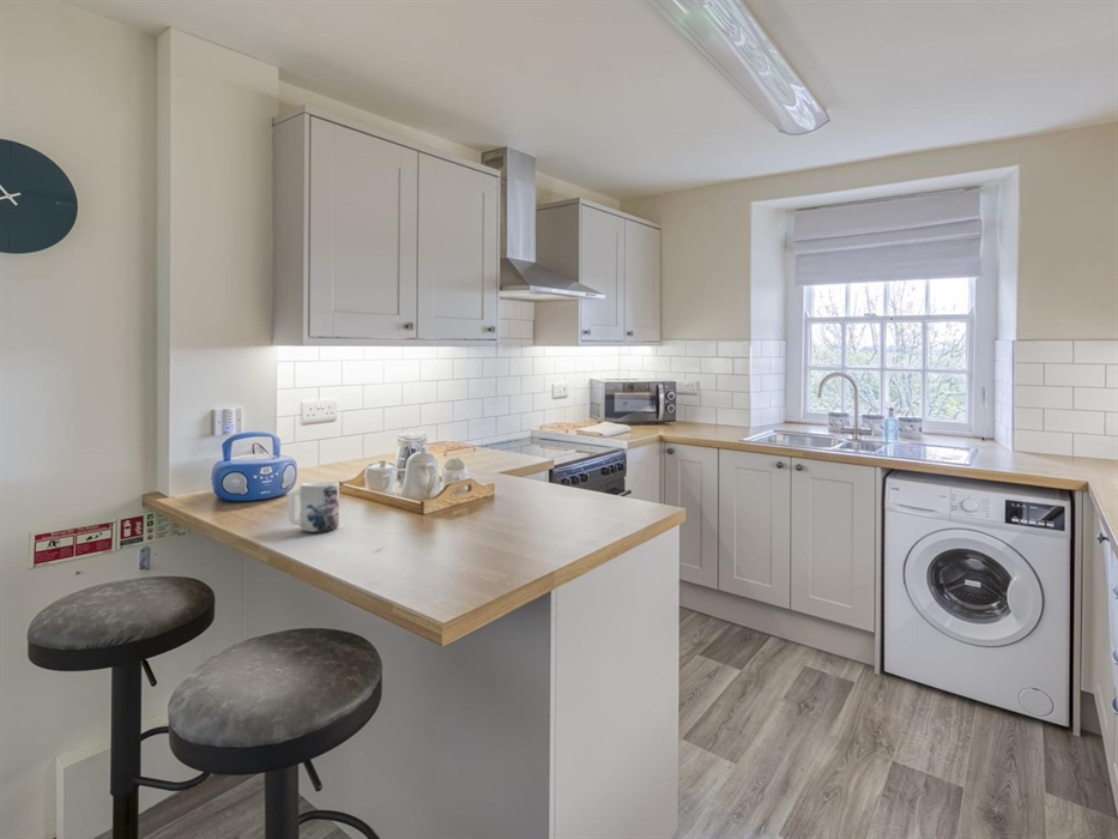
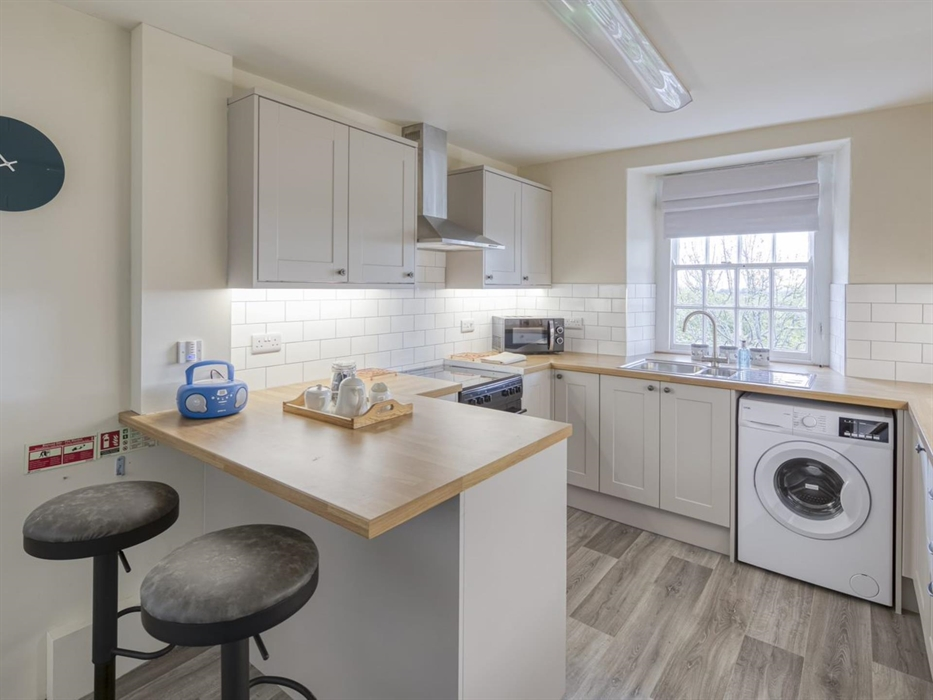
- mug [286,481,340,533]
